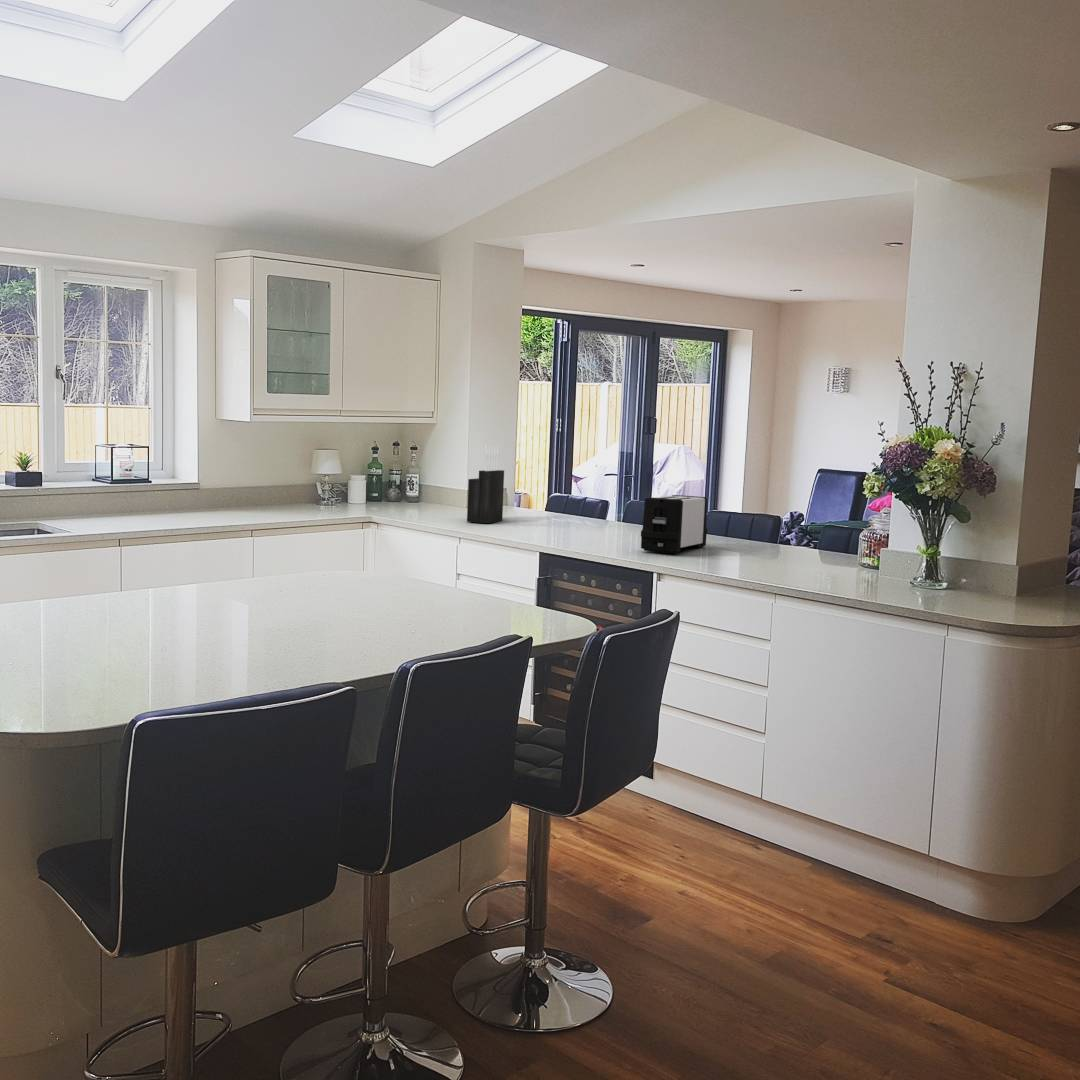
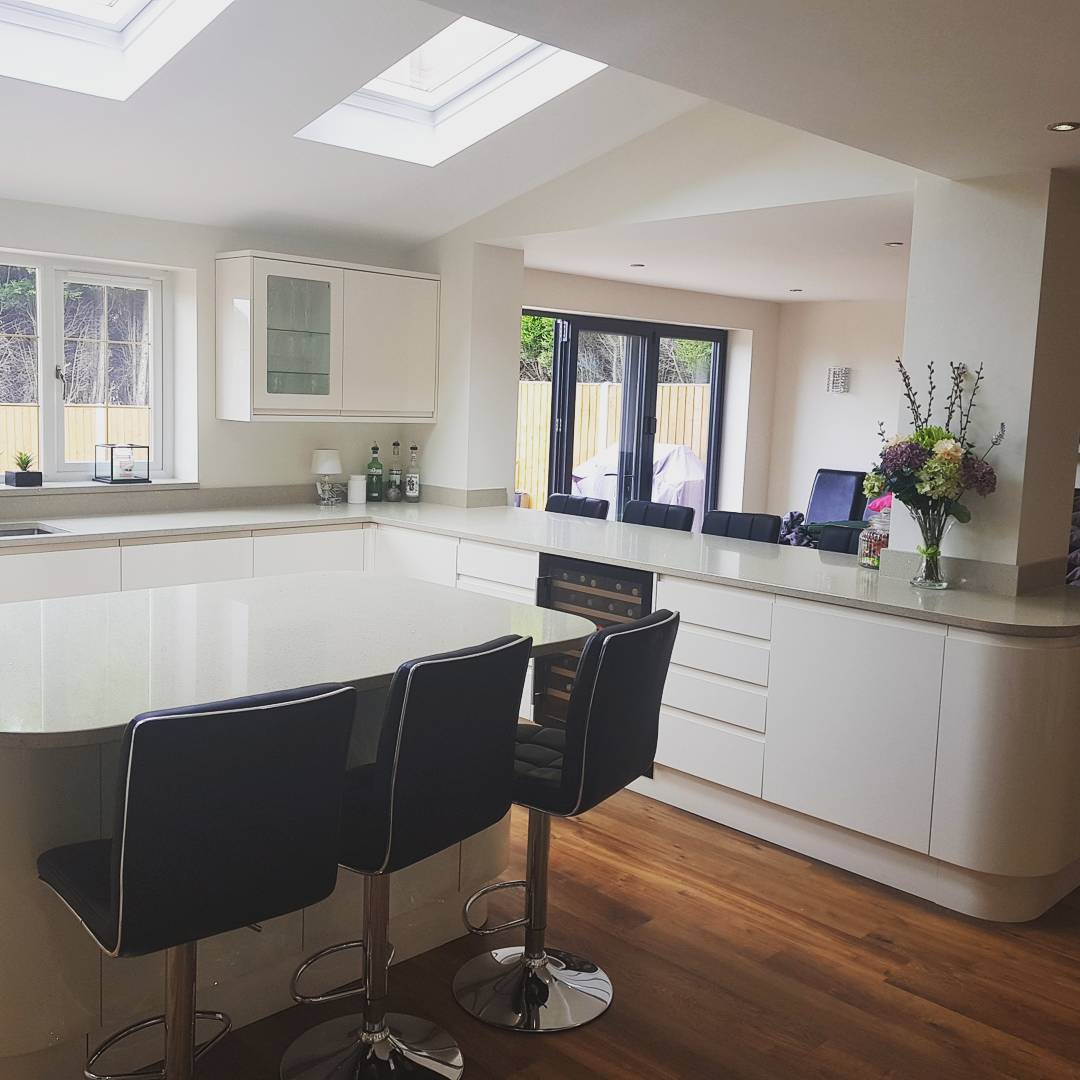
- knife block [466,444,505,524]
- toaster [640,494,708,555]
